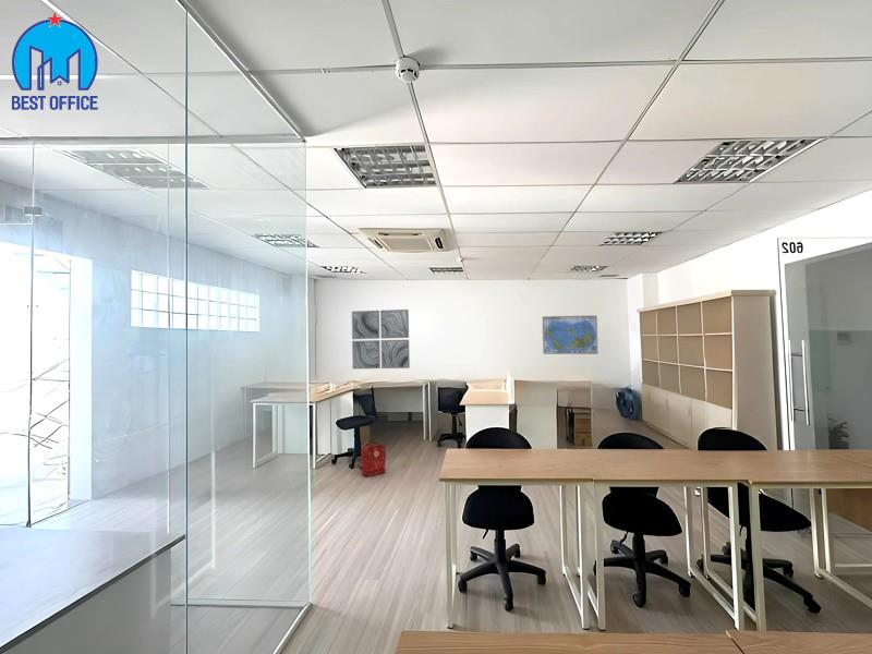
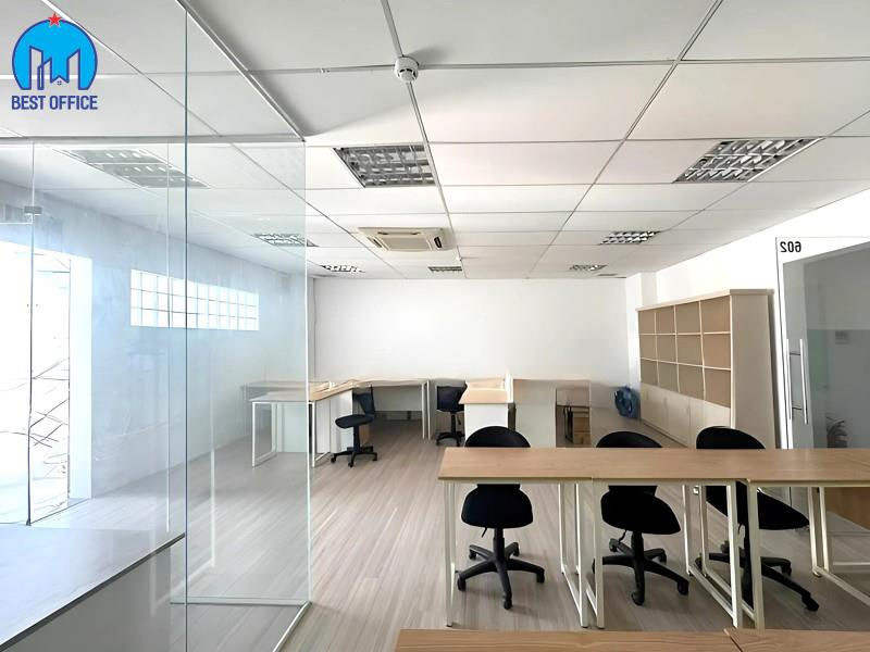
- backpack [356,440,387,477]
- wall art [351,308,411,370]
- world map [542,314,598,355]
